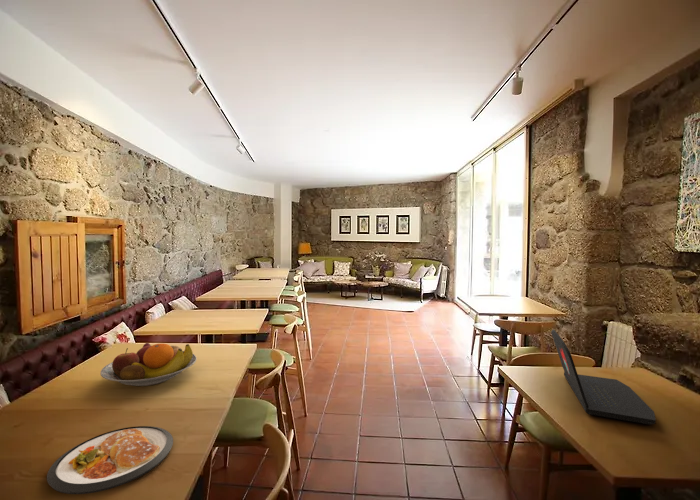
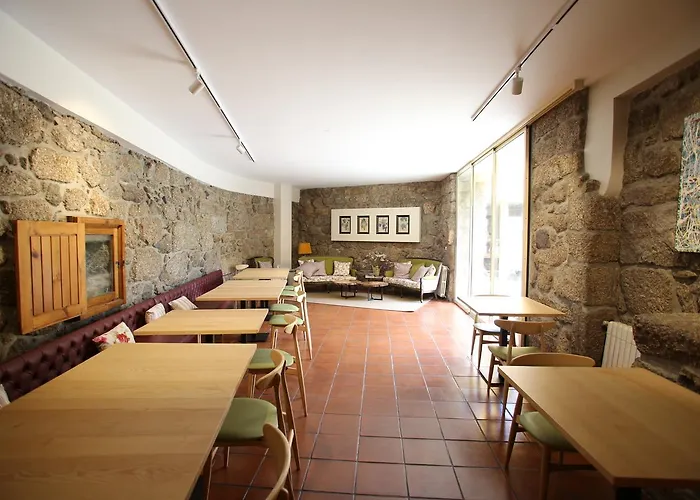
- laptop [550,329,657,426]
- dish [46,425,174,495]
- fruit bowl [100,342,198,387]
